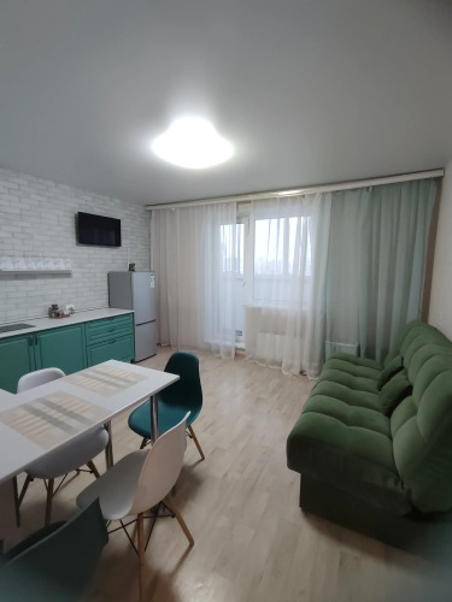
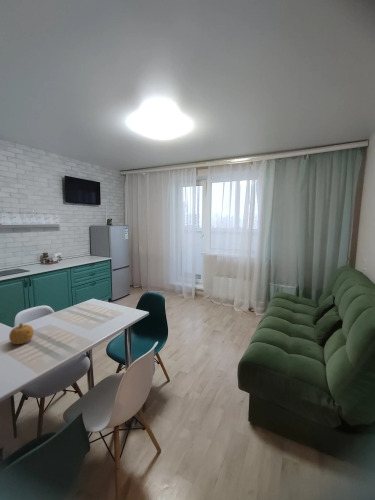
+ fruit [8,322,35,345]
